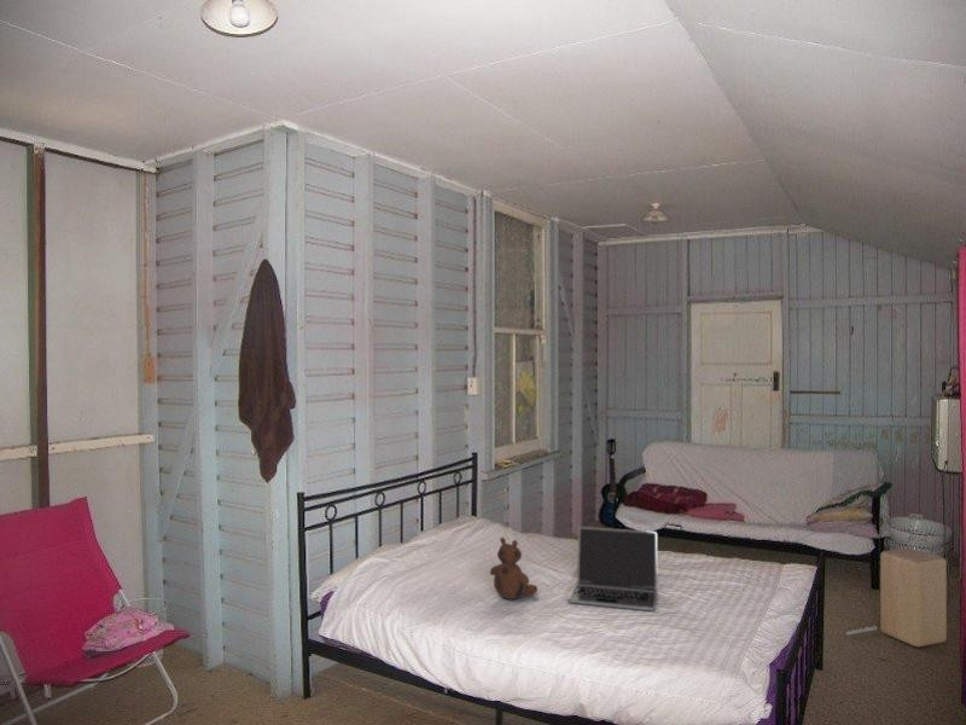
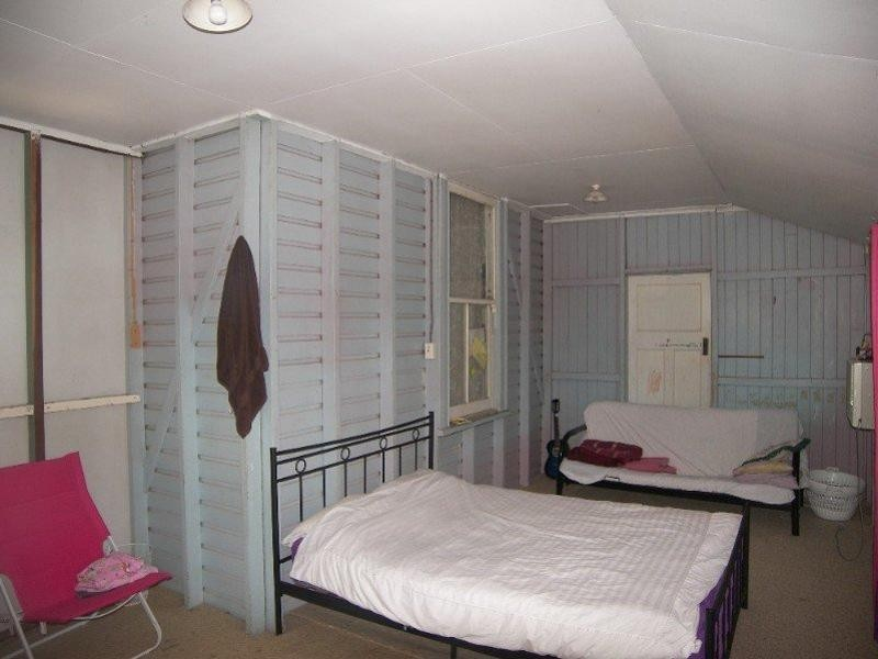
- teddy bear [489,536,539,601]
- wooden block [845,547,948,648]
- laptop [568,526,658,611]
